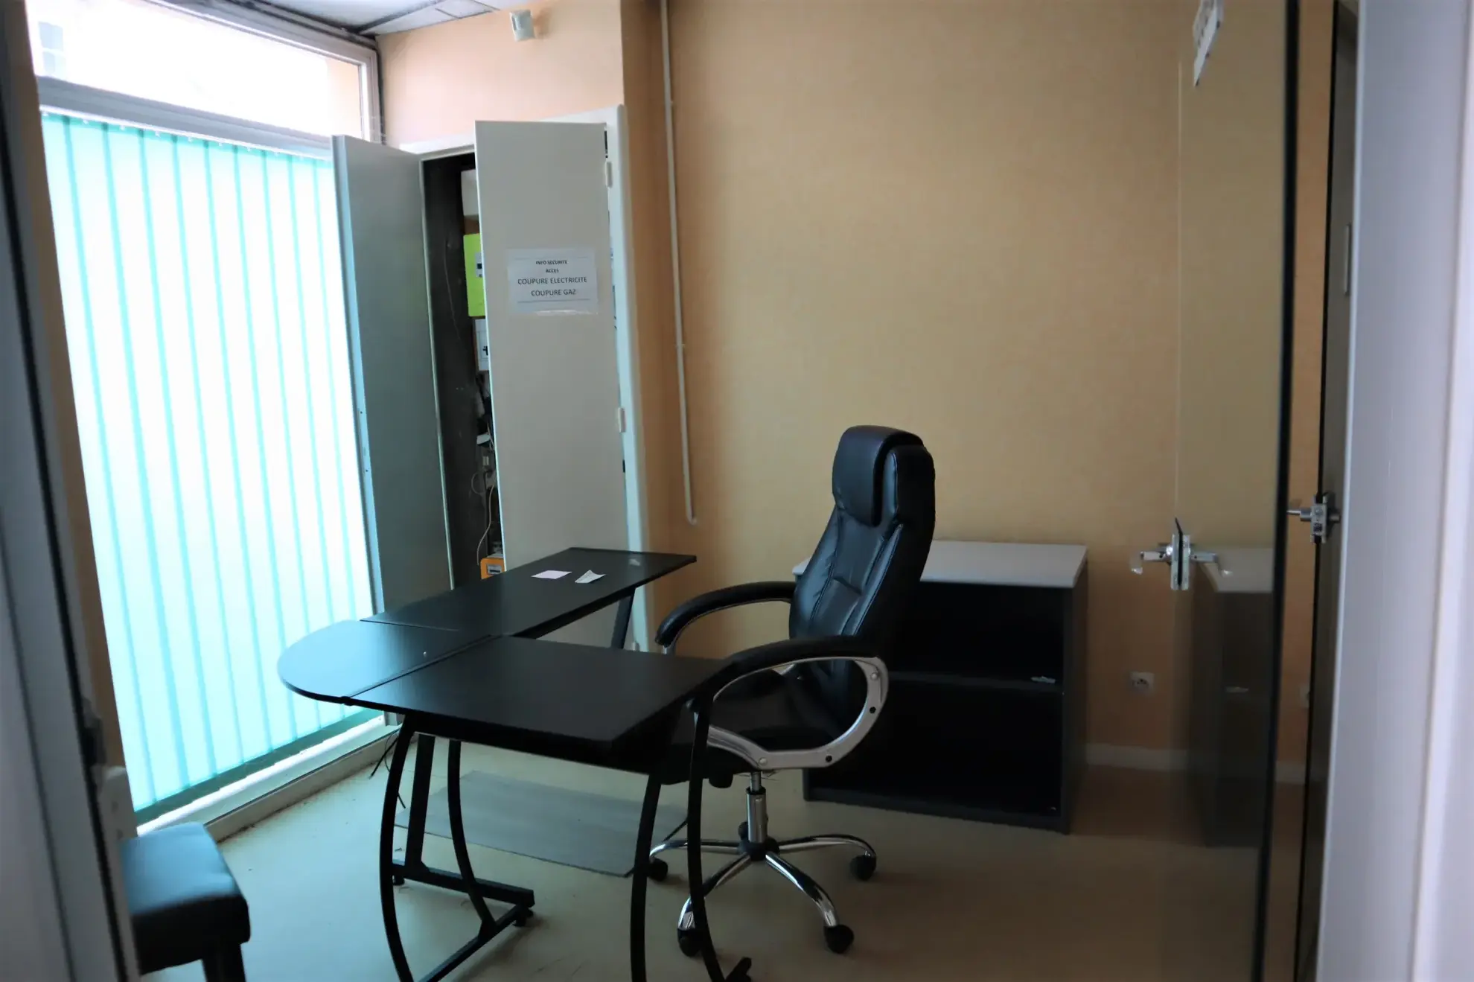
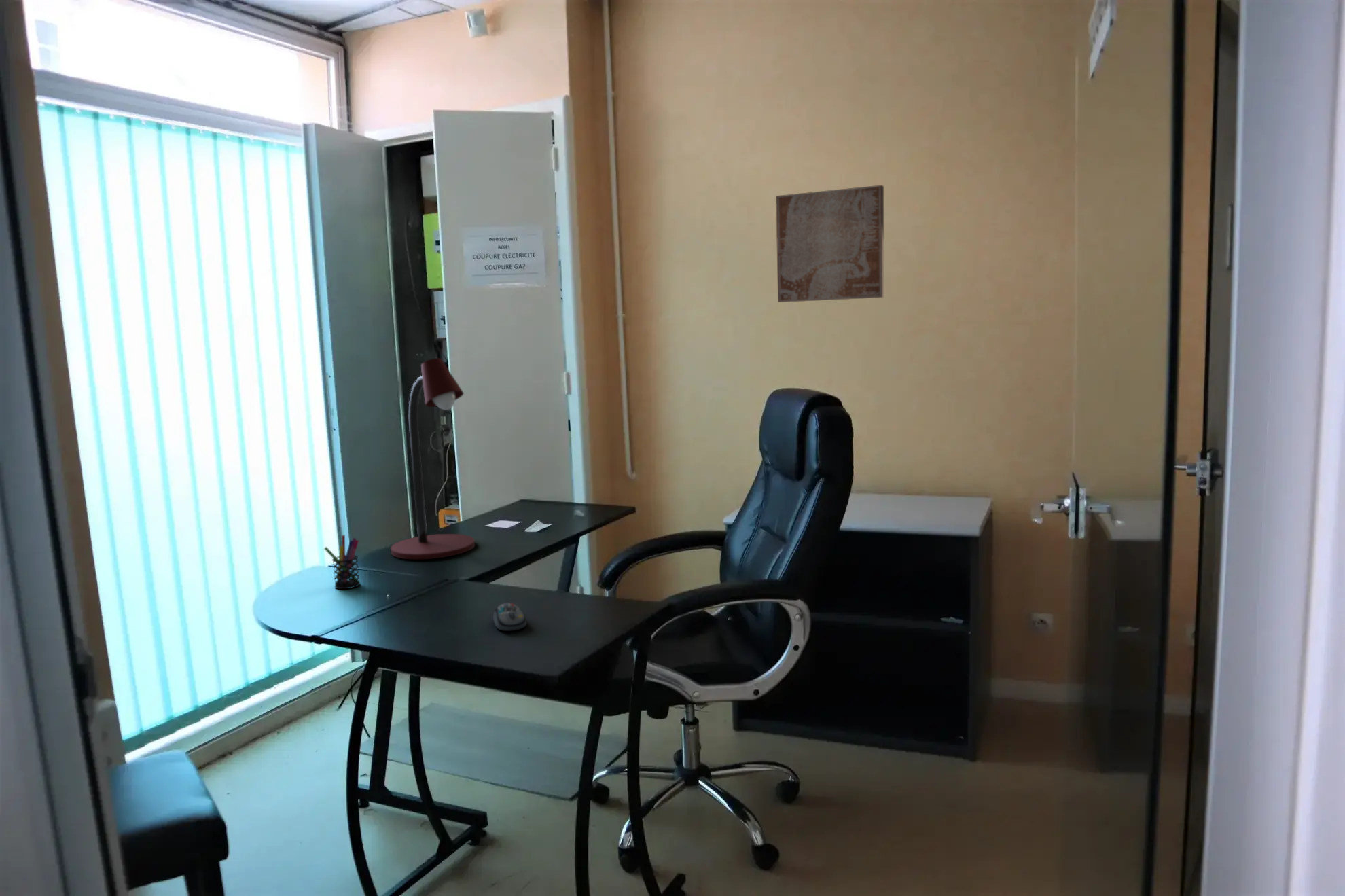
+ computer mouse [492,603,527,632]
+ wall art [775,185,884,303]
+ pen holder [323,535,361,590]
+ desk lamp [390,357,476,560]
